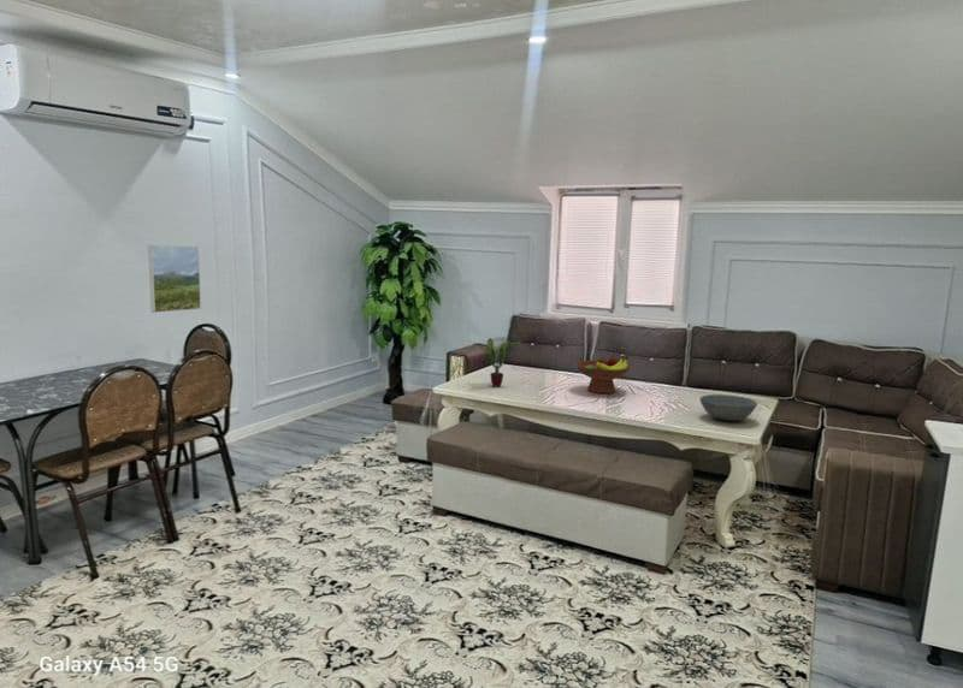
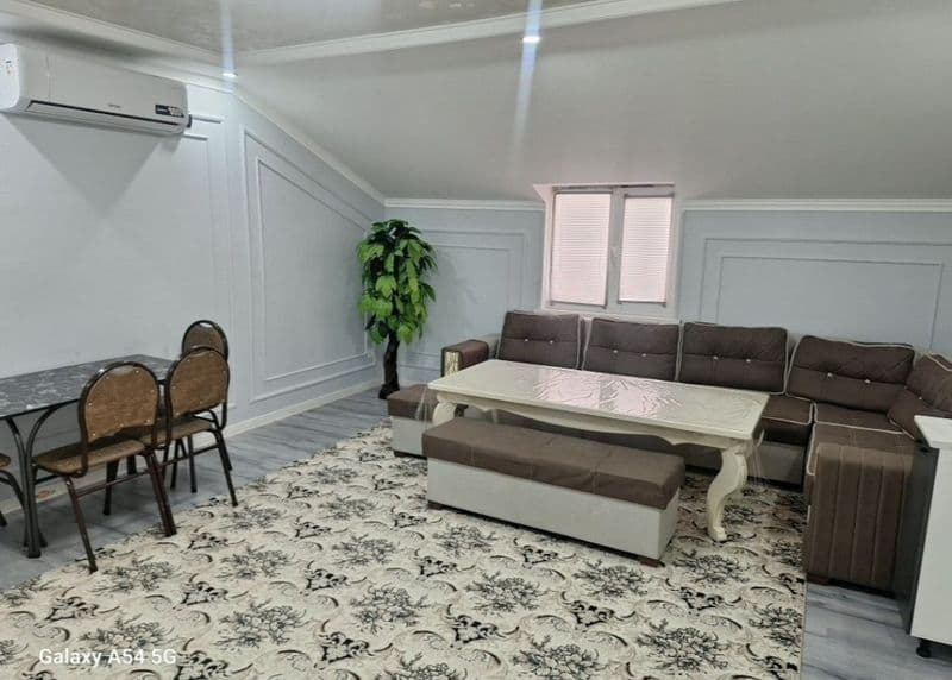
- bowl [698,393,758,422]
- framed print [147,244,202,314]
- fruit bowl [574,354,632,395]
- potted plant [475,337,524,387]
